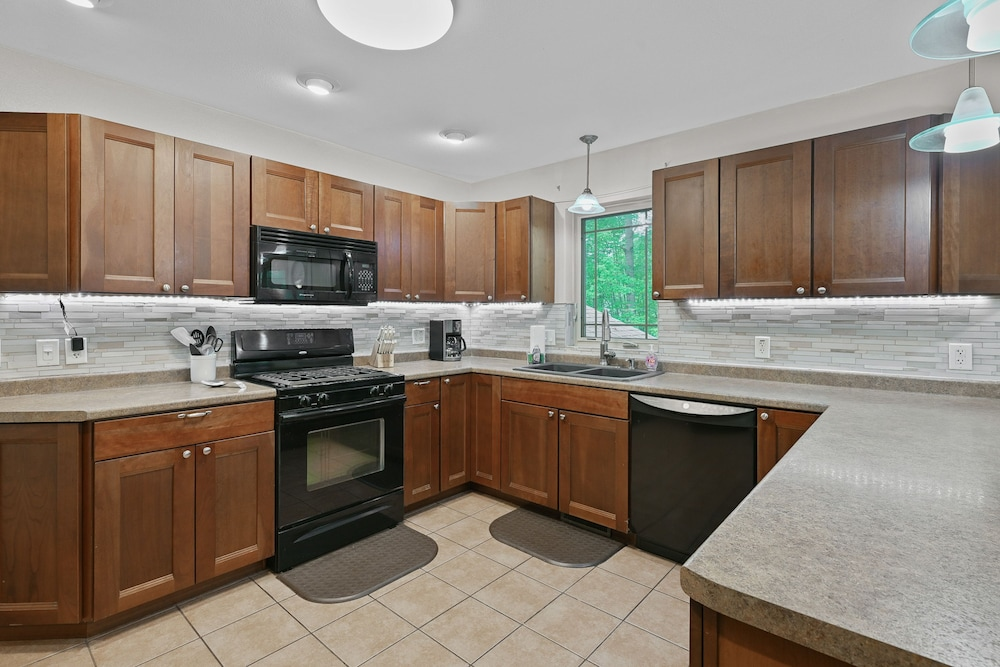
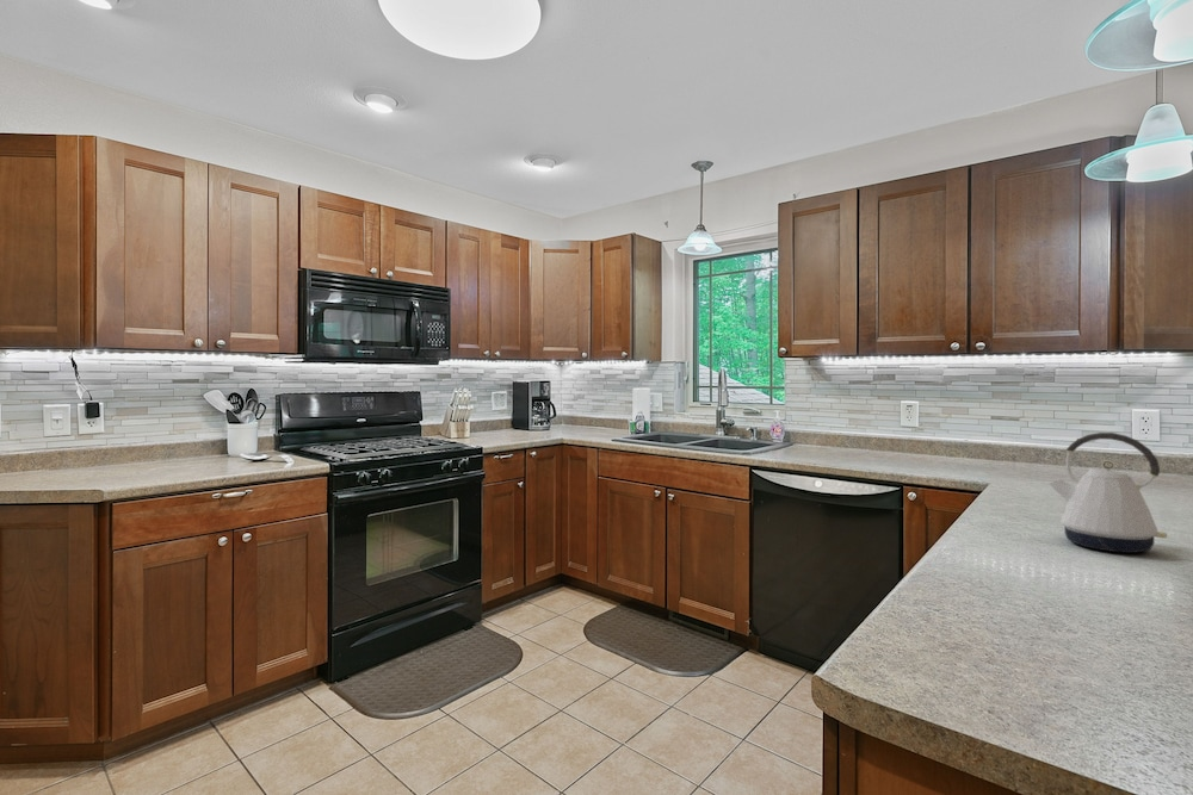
+ kettle [1047,431,1168,554]
